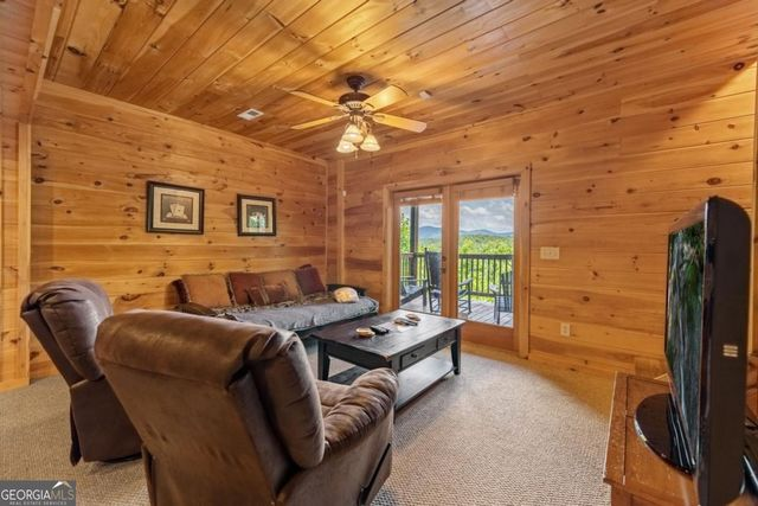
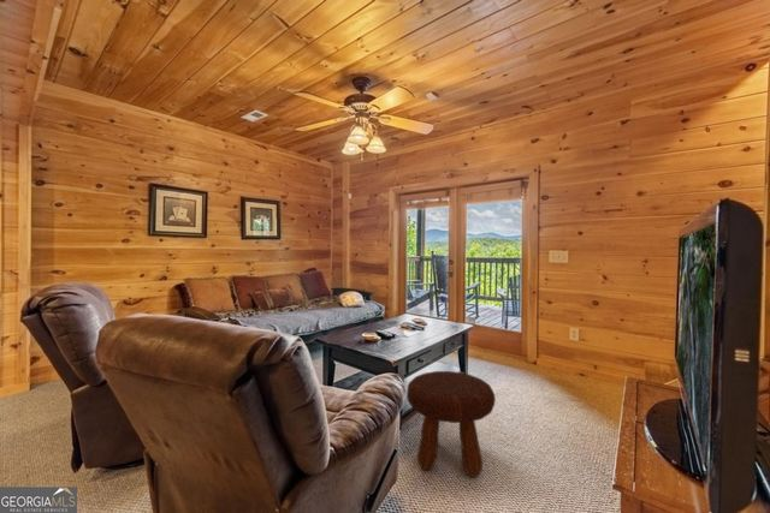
+ footstool [405,370,497,478]
